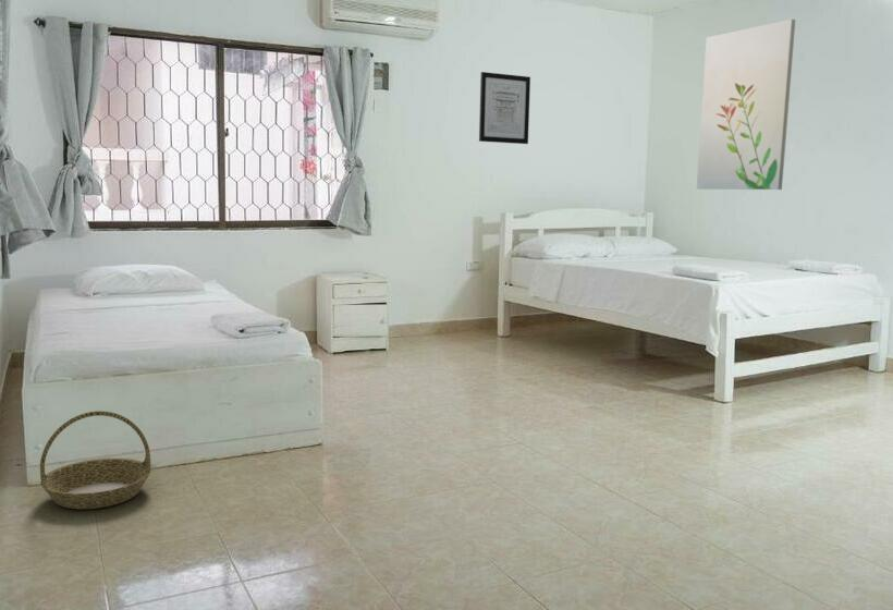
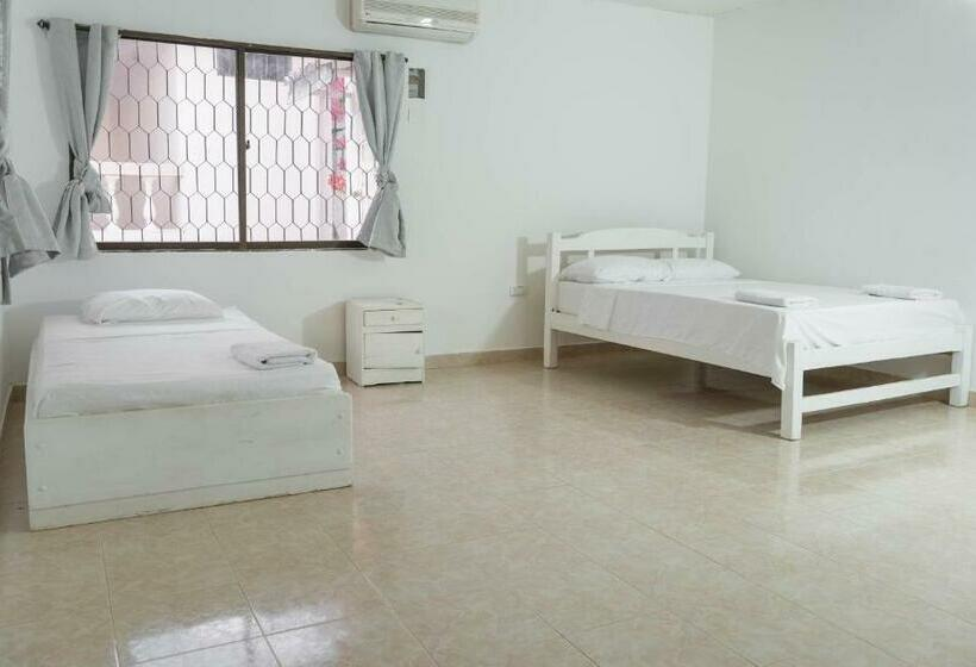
- wall art [478,71,531,145]
- wall art [696,19,796,191]
- basket [39,410,151,510]
